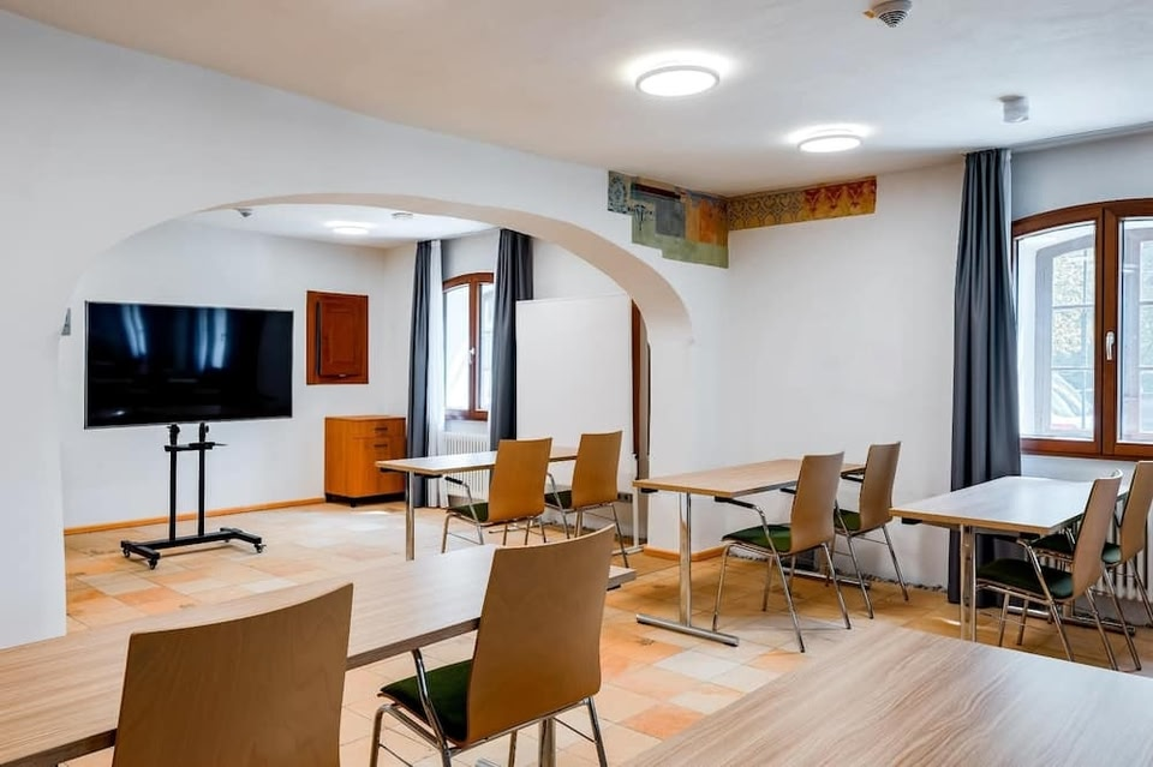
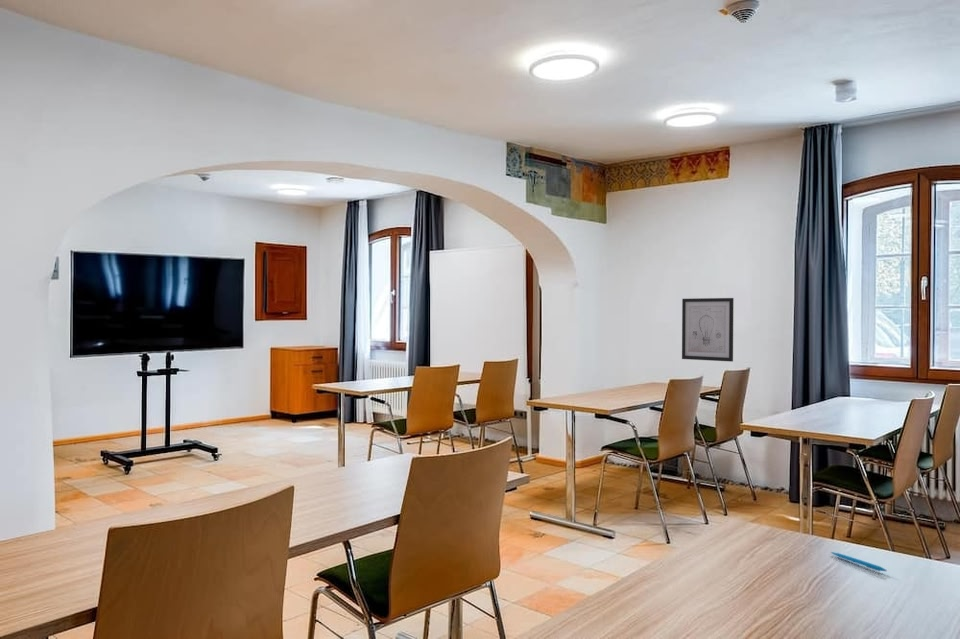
+ wall art [681,297,735,363]
+ pen [830,551,888,572]
